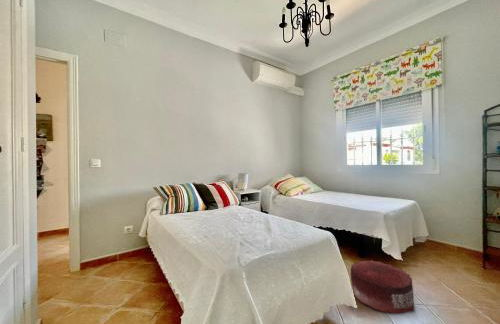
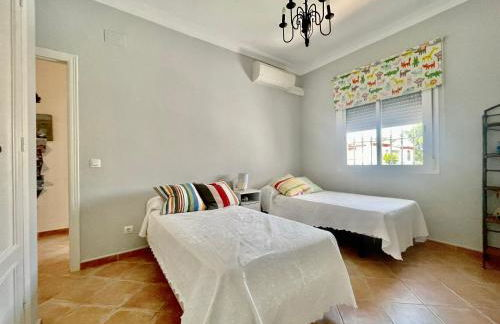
- pouf [350,259,415,315]
